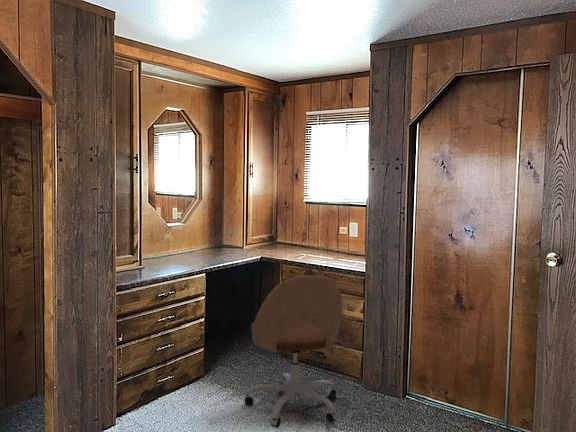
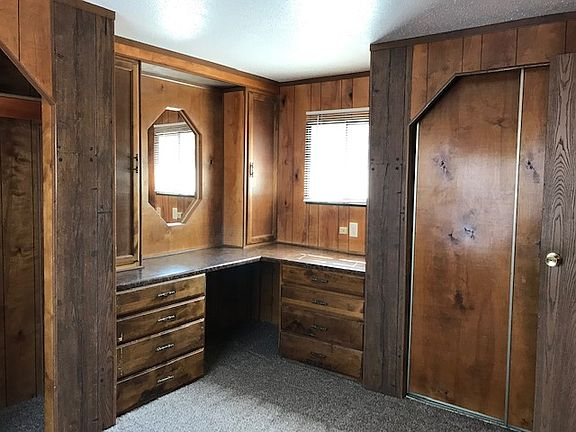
- office chair [243,275,344,429]
